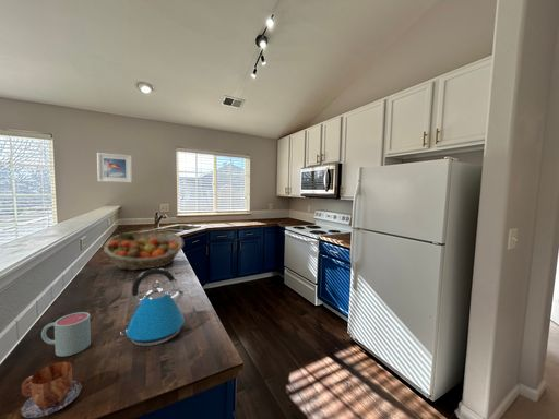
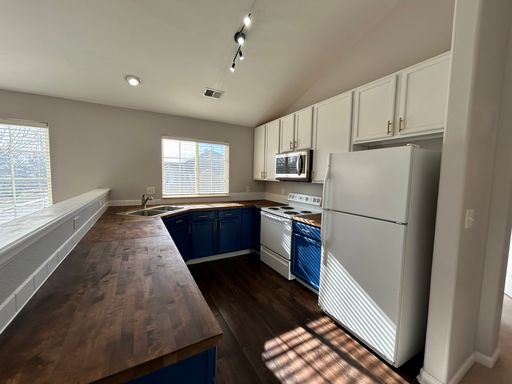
- kettle [119,267,186,347]
- mug [40,311,92,357]
- fruit basket [103,229,185,272]
- mug [20,361,83,419]
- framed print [96,152,133,183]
